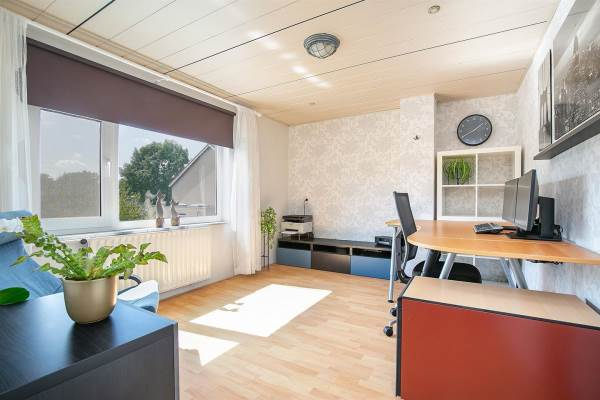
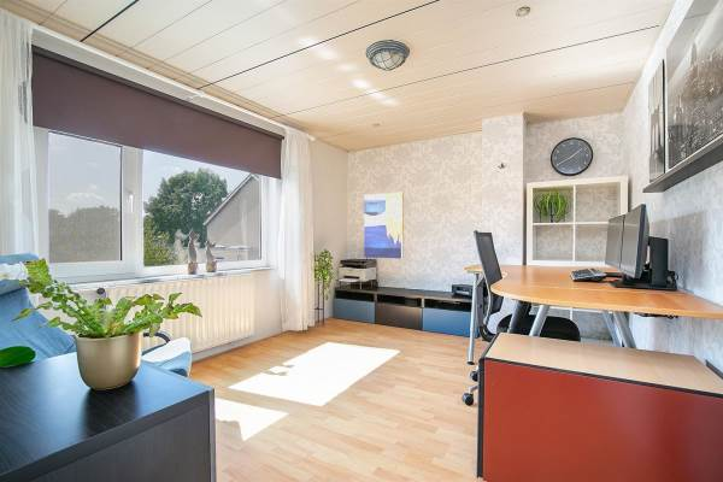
+ wall art [363,190,405,259]
